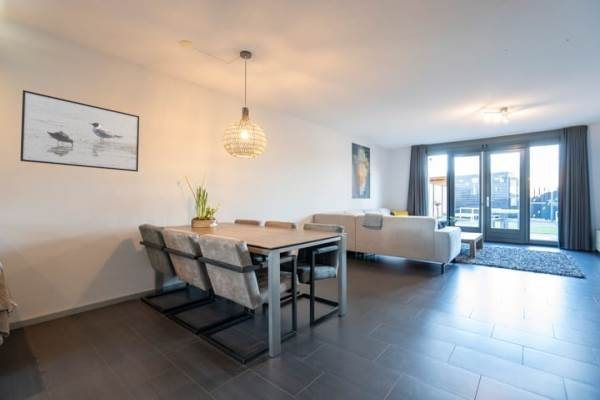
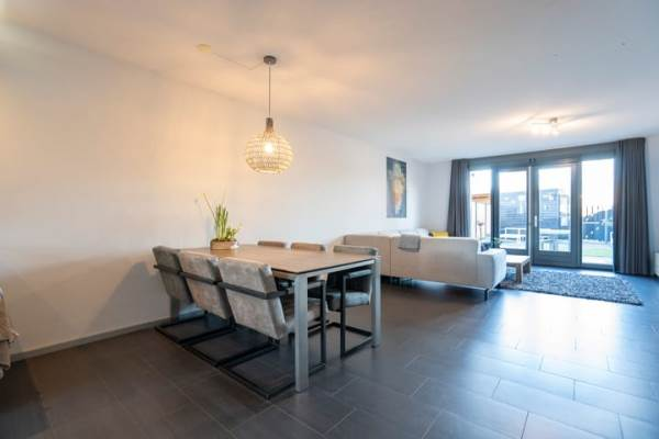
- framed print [19,89,140,173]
